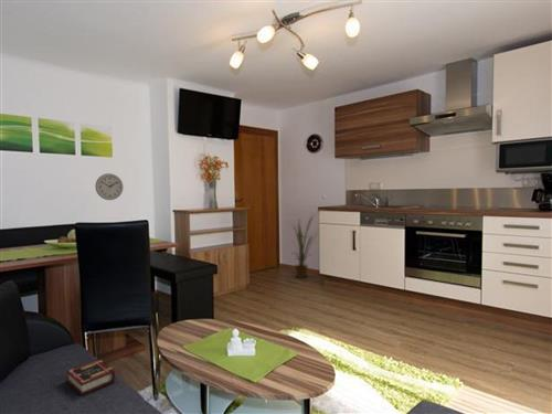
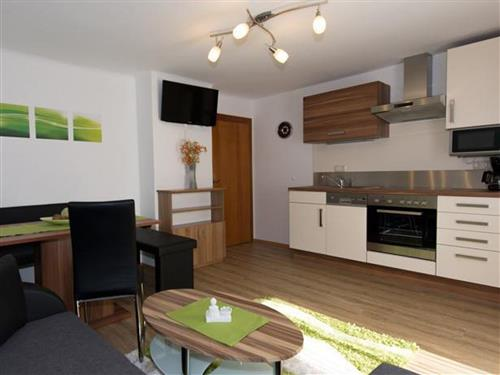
- house plant [290,214,320,279]
- book [65,358,116,396]
- wall clock [94,172,125,201]
